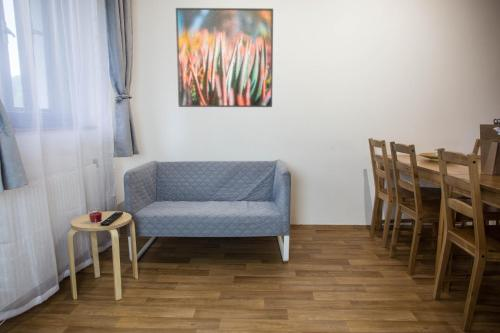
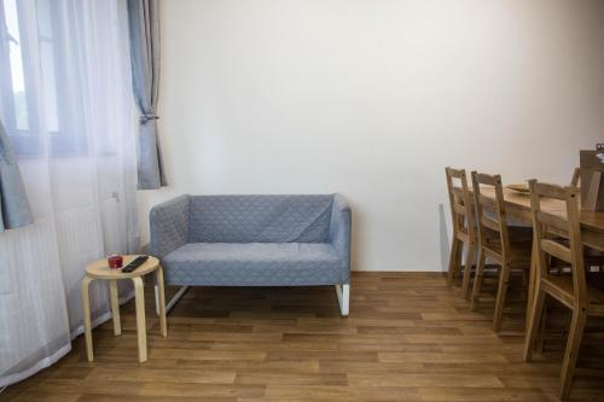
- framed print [175,7,274,108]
